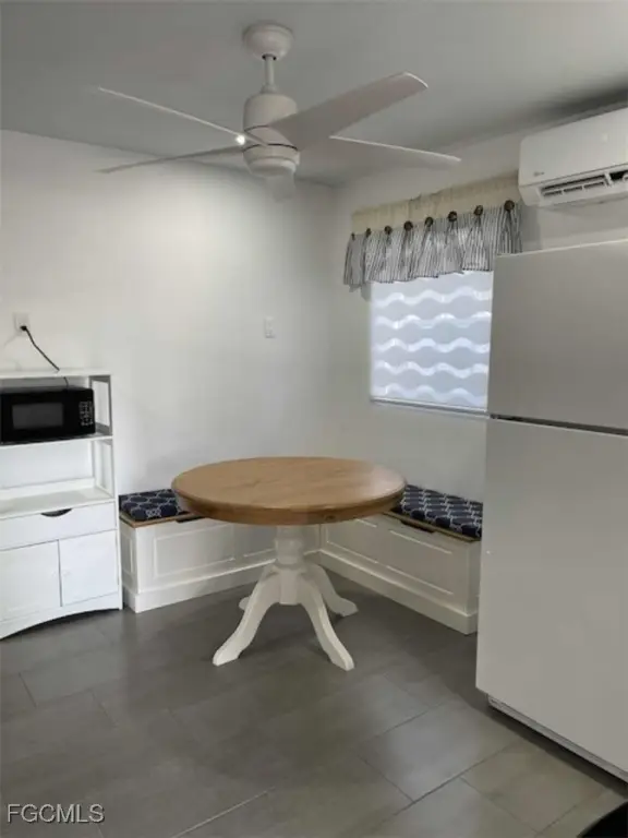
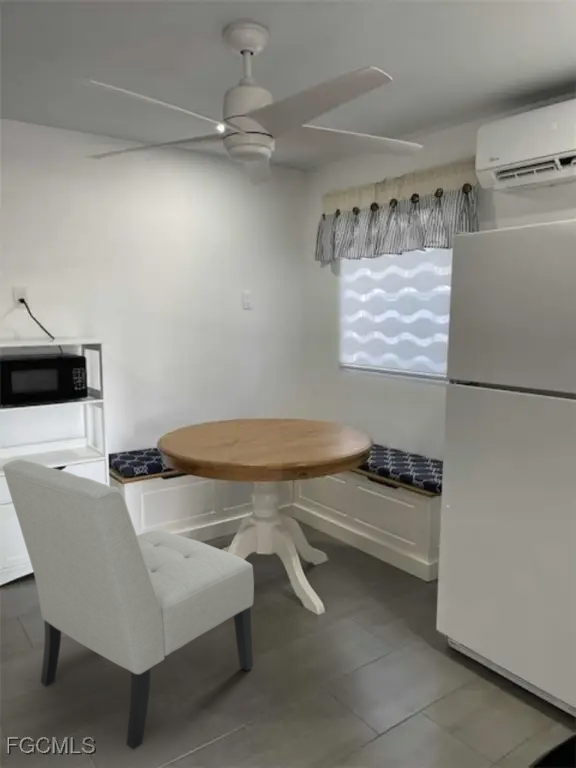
+ chair [2,458,255,751]
